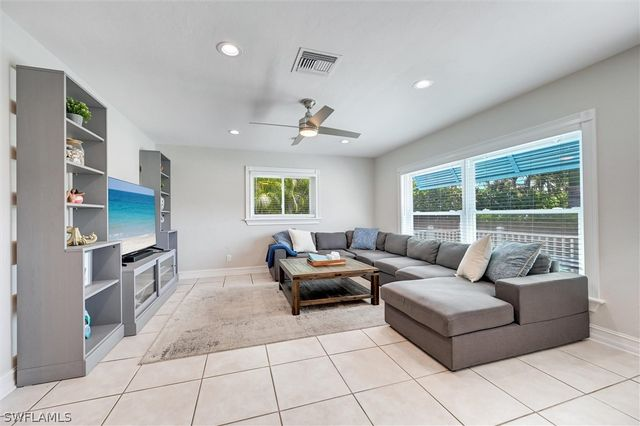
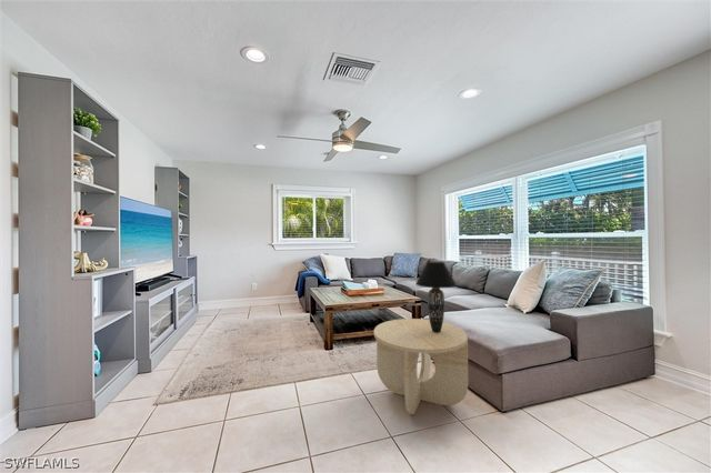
+ table lamp [414,261,458,333]
+ side table [373,318,469,415]
